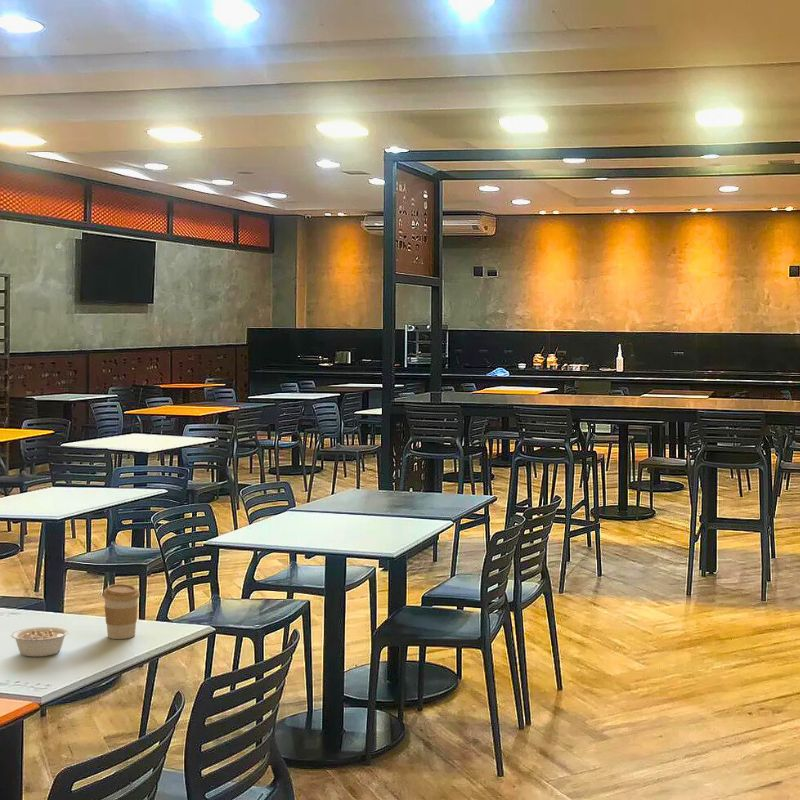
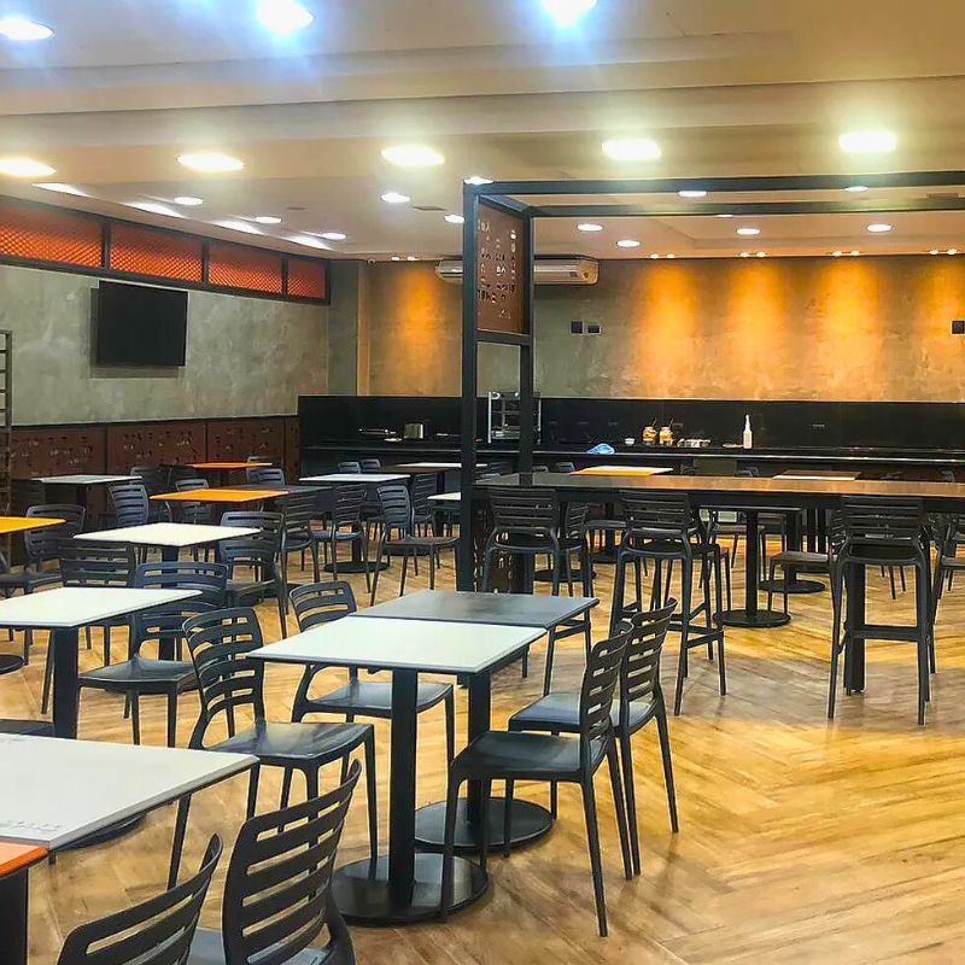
- coffee cup [102,583,141,640]
- legume [10,626,70,658]
